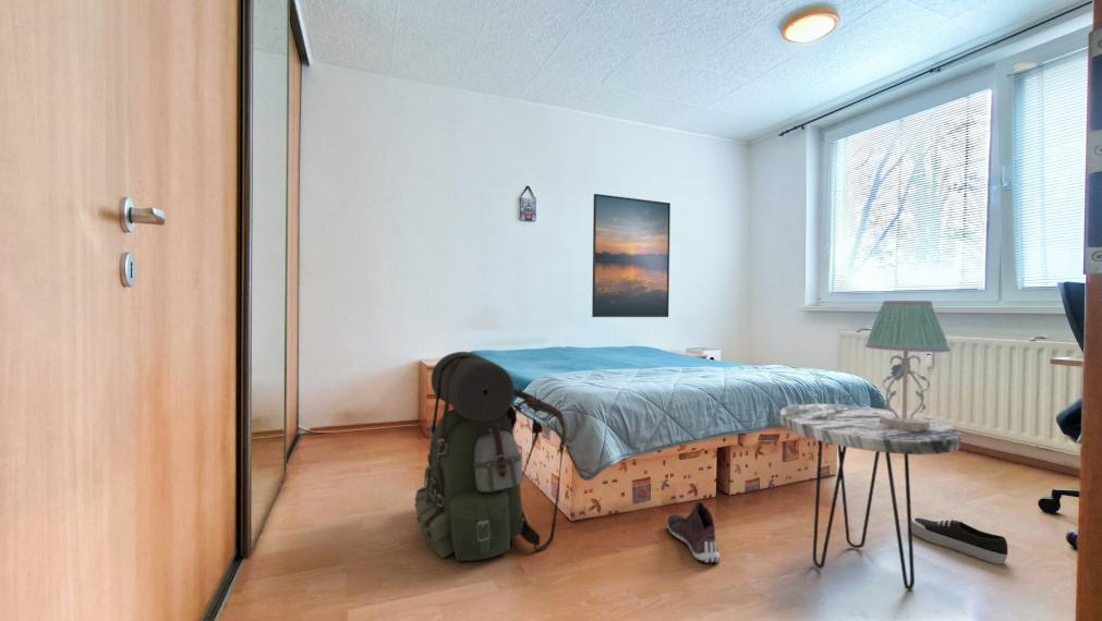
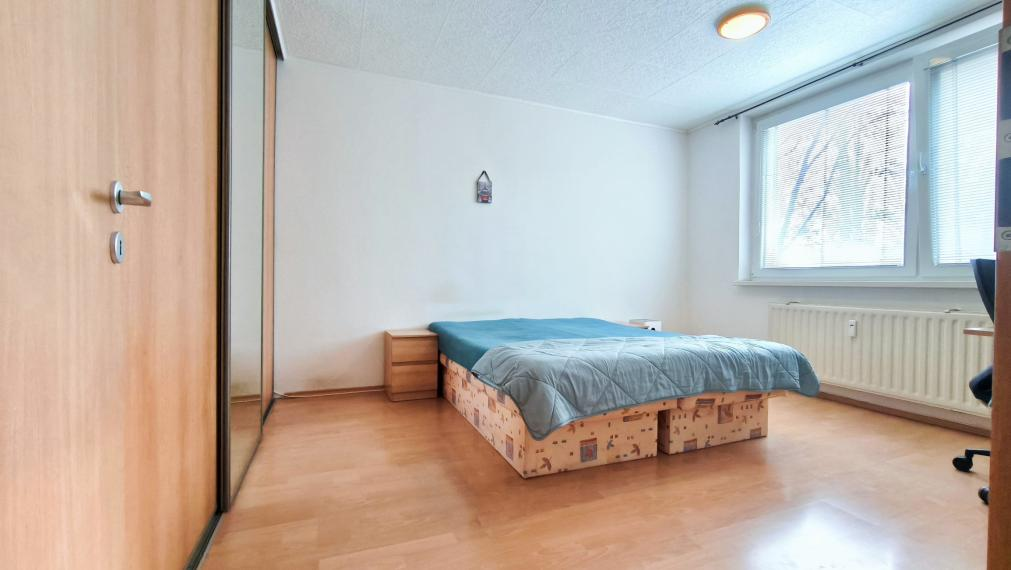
- sneaker [911,516,1009,565]
- sneaker [667,500,720,563]
- table lamp [864,300,952,430]
- side table [779,403,961,592]
- backpack [413,351,568,562]
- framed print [591,193,671,318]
